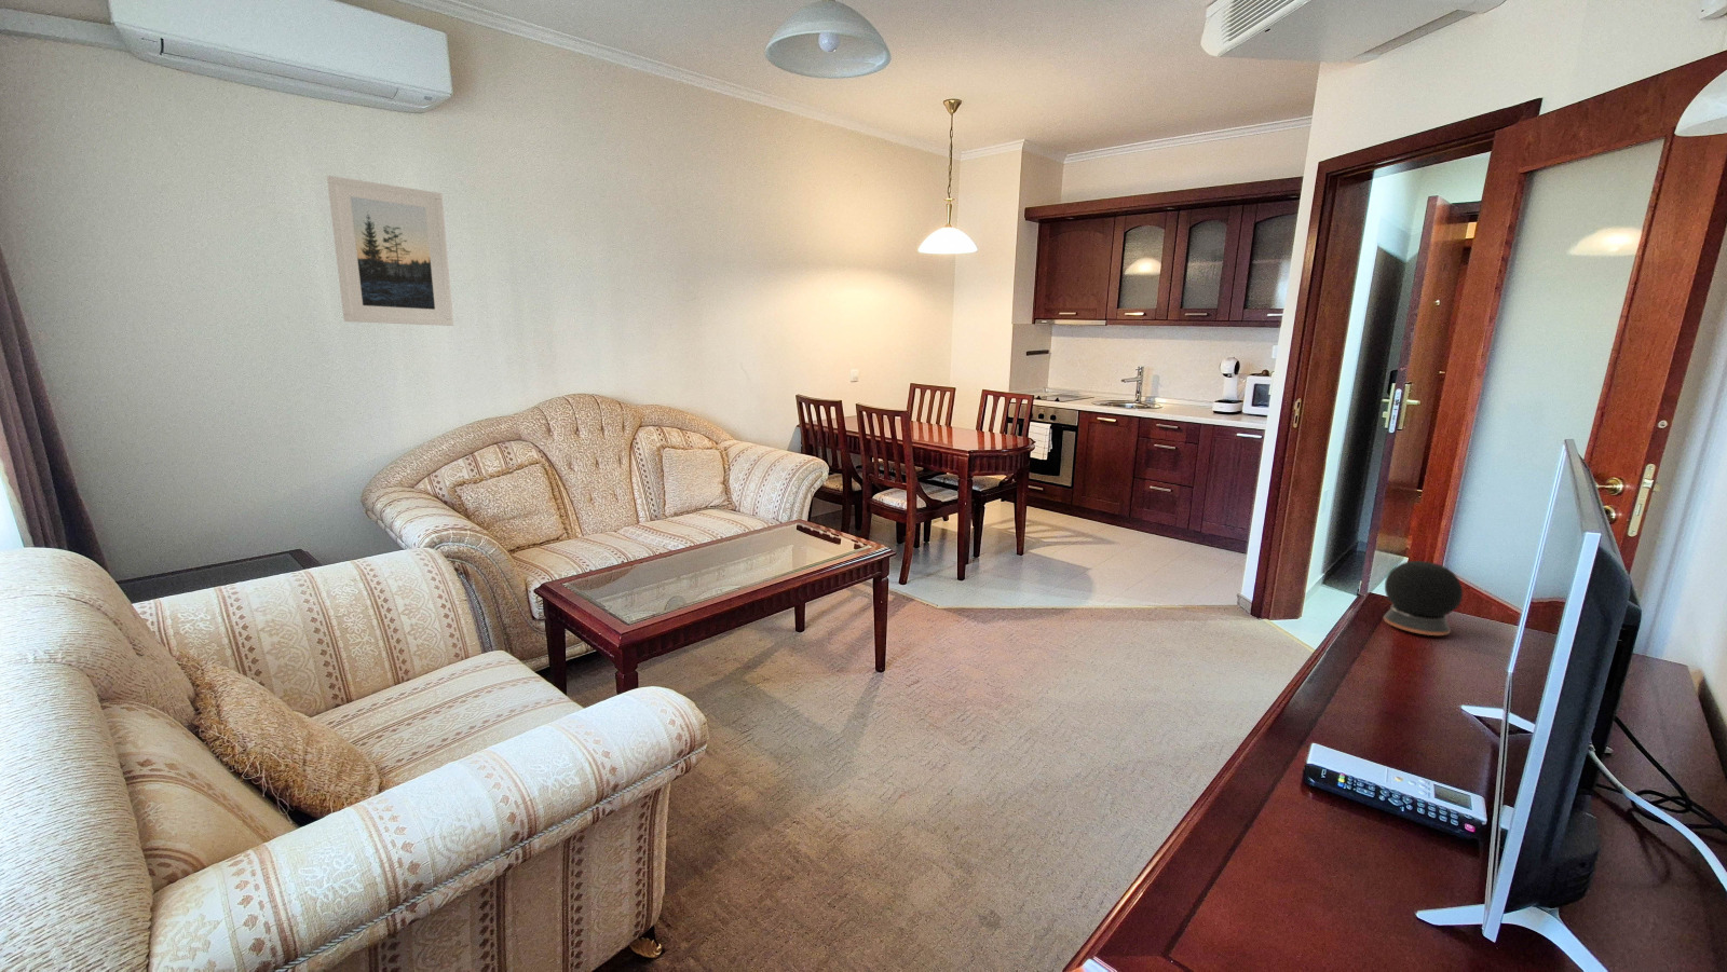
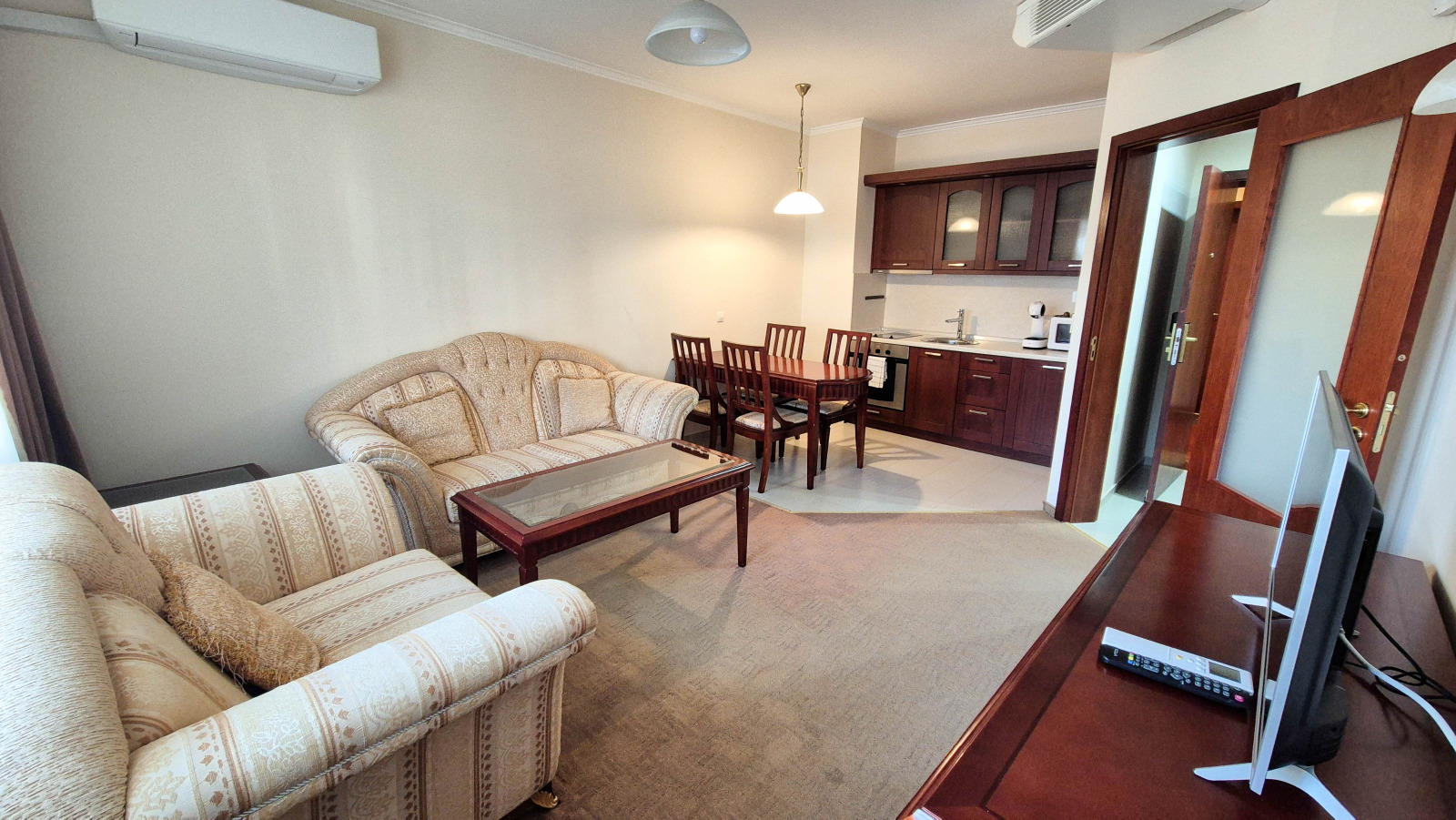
- speaker [1383,559,1464,637]
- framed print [326,174,454,327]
